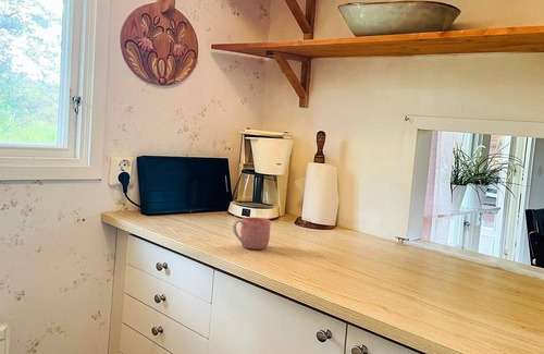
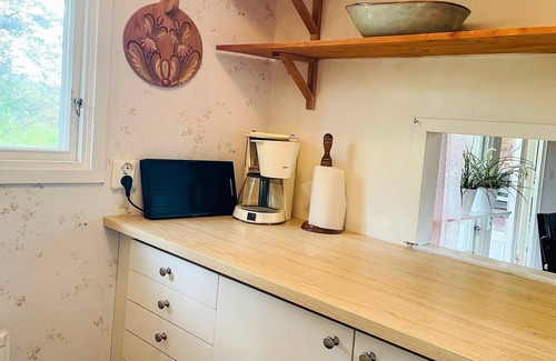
- mug [232,217,272,251]
